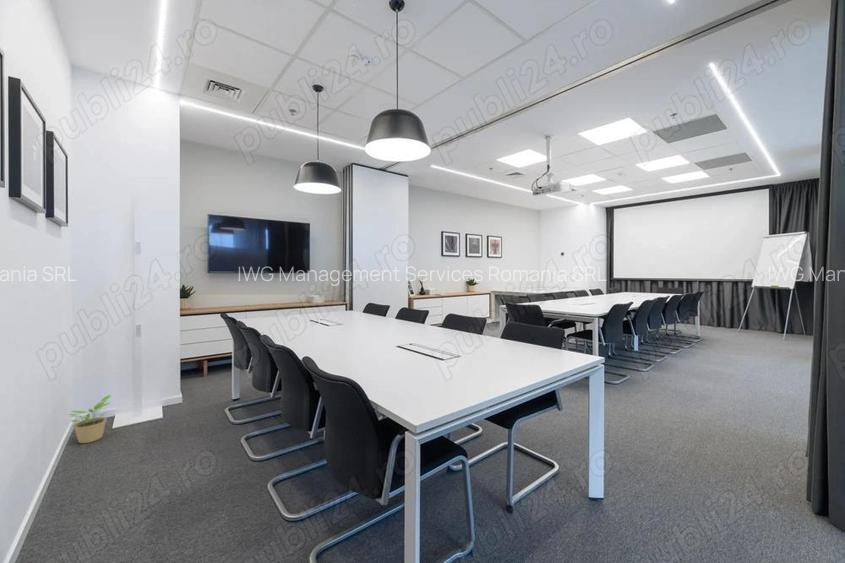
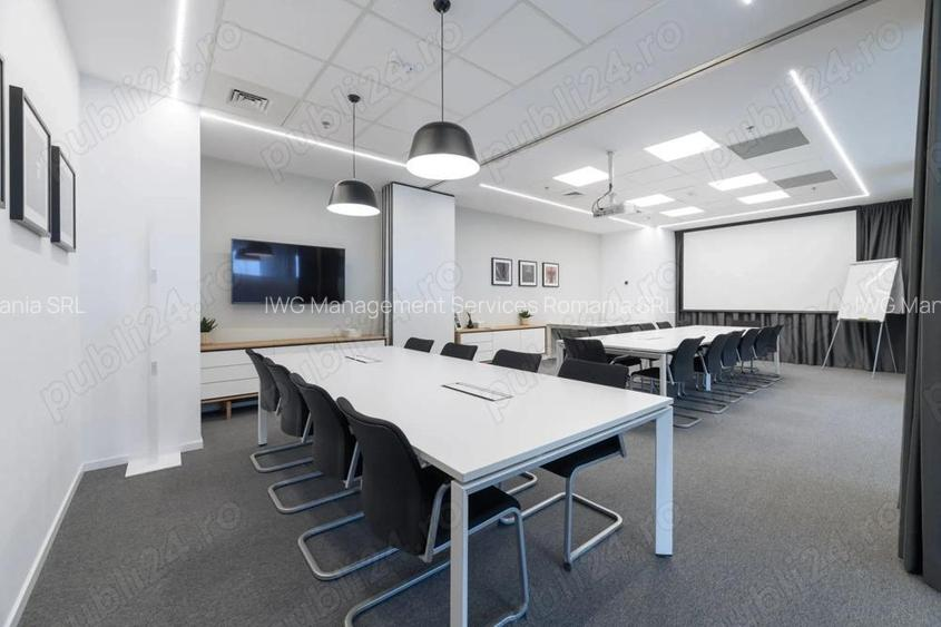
- potted plant [67,394,112,444]
